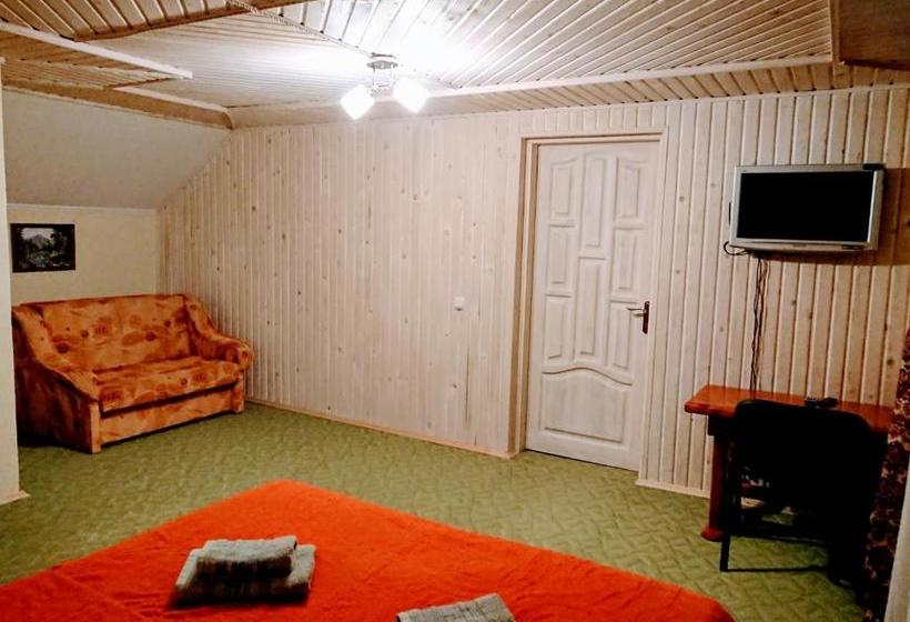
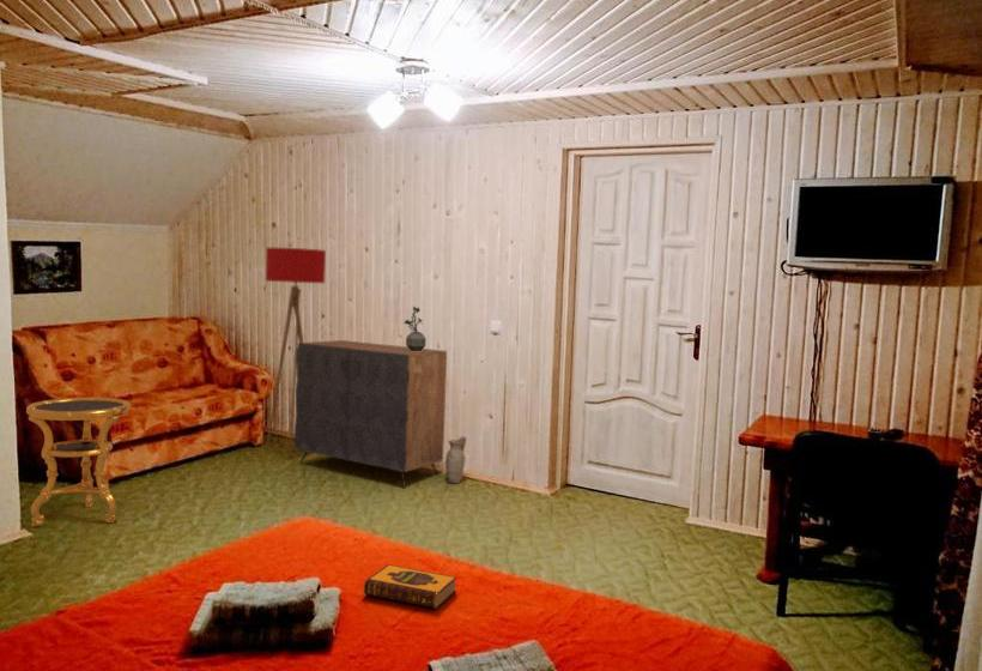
+ side table [25,395,132,527]
+ dresser [293,339,448,488]
+ ceramic jug [444,435,467,484]
+ potted plant [402,306,428,351]
+ floor lamp [265,247,327,459]
+ hardback book [362,563,457,610]
